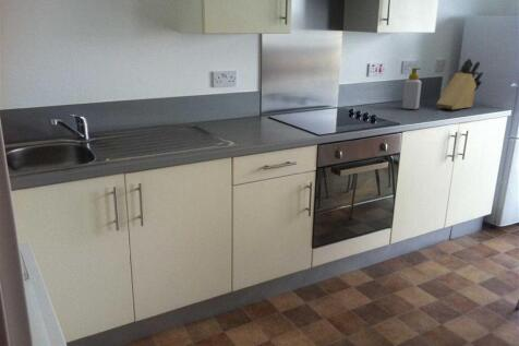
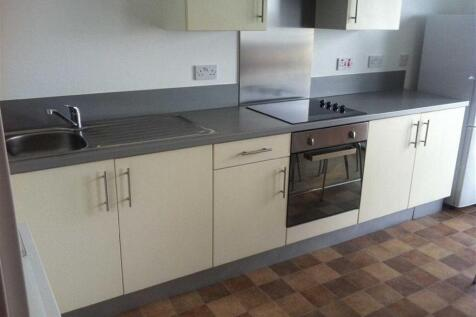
- knife block [436,58,484,111]
- soap bottle [401,67,422,110]
